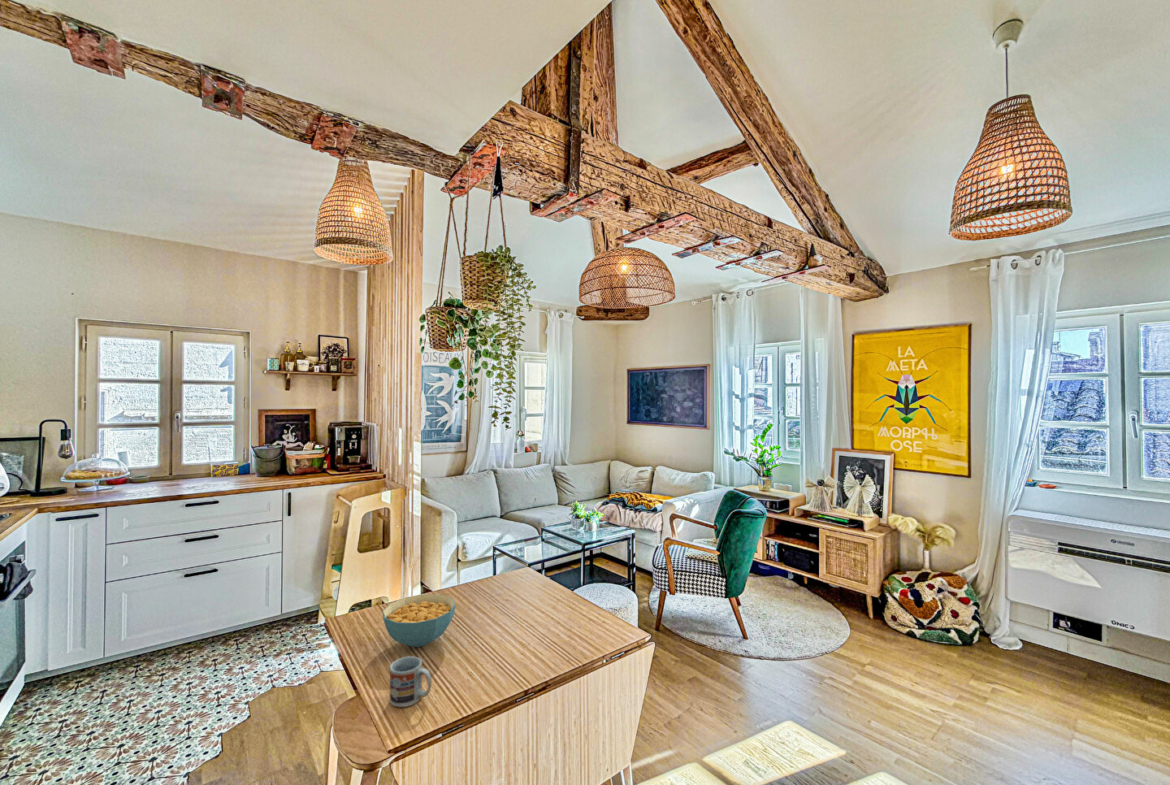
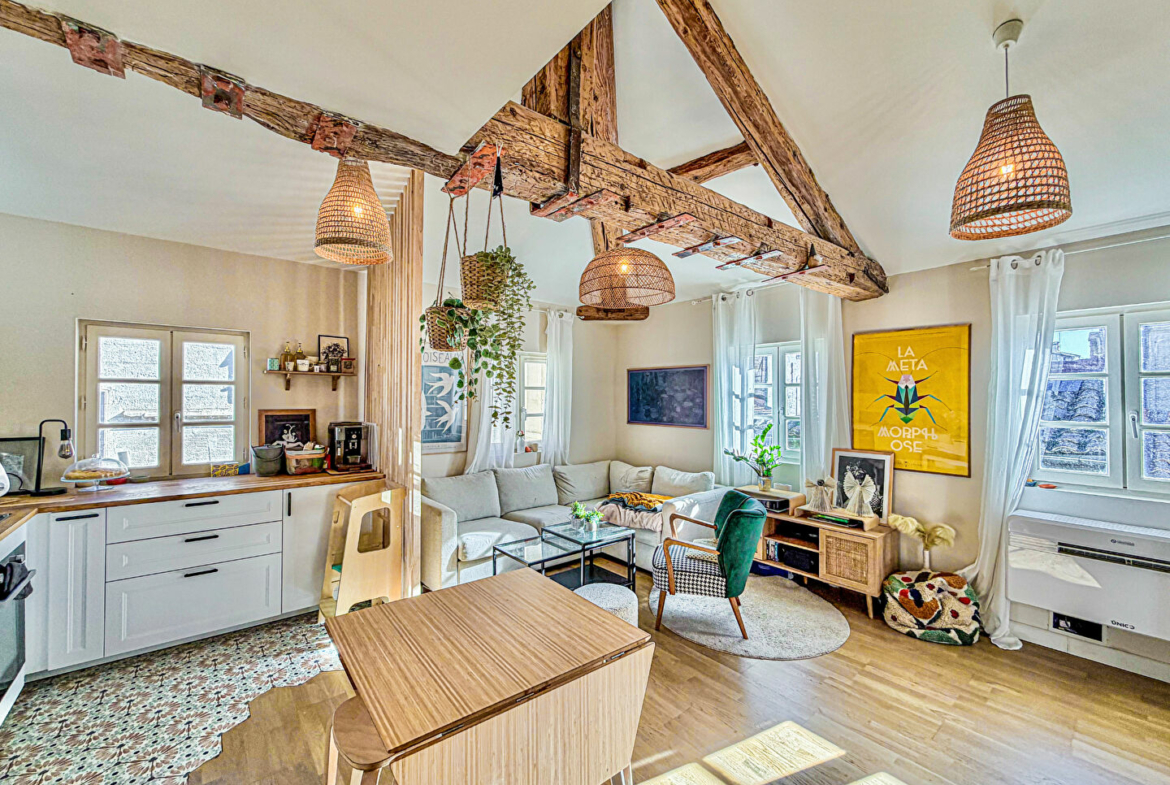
- cereal bowl [381,593,456,648]
- cup [389,655,432,708]
